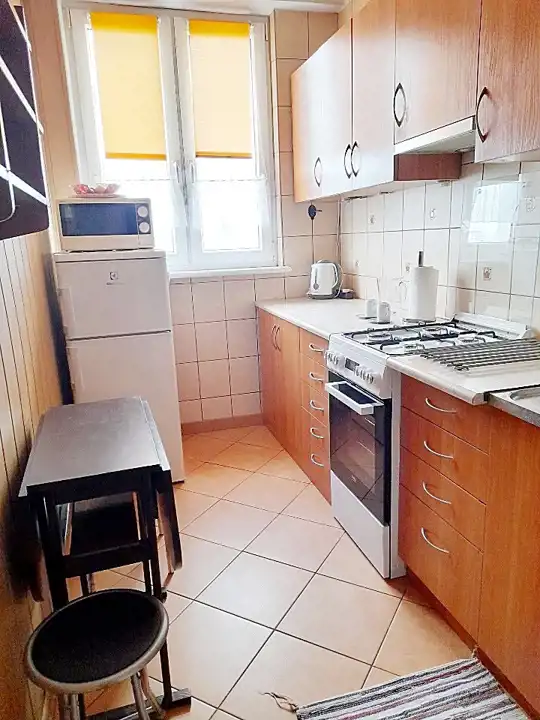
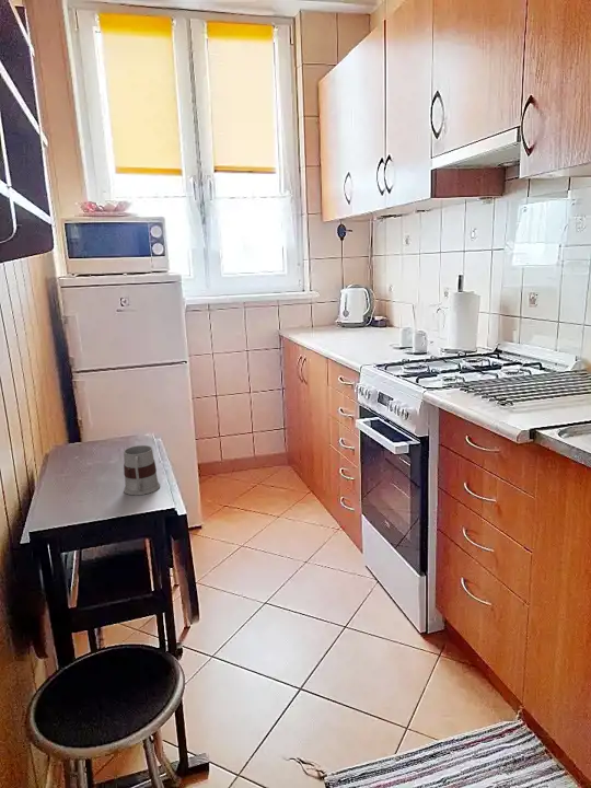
+ mug [123,444,161,496]
